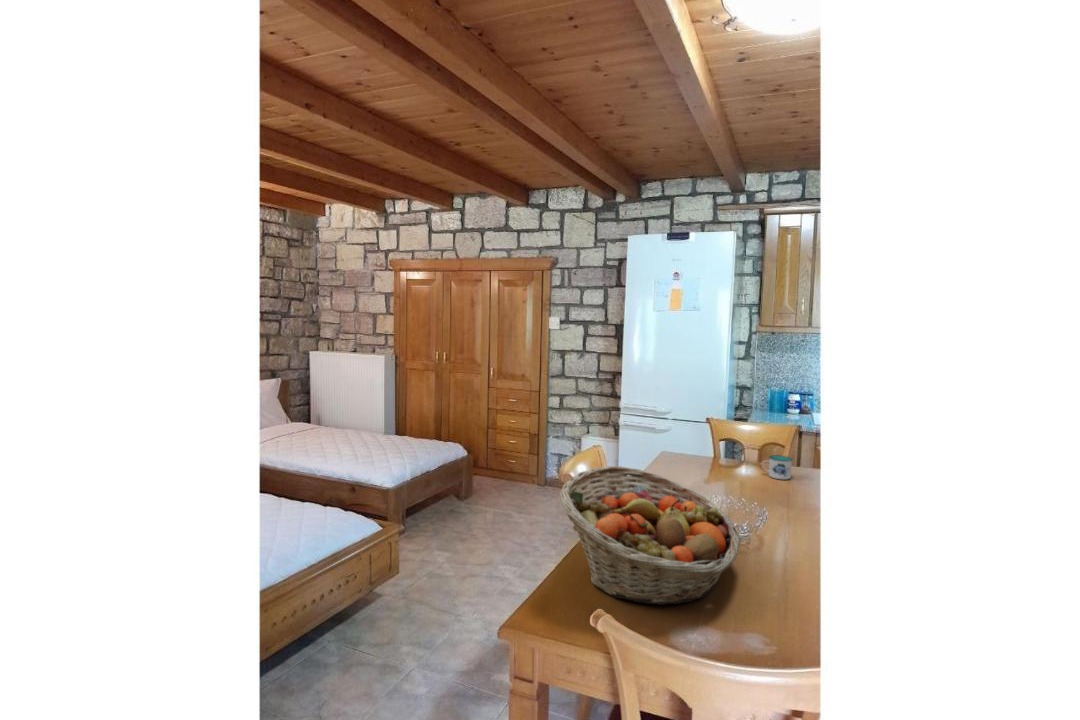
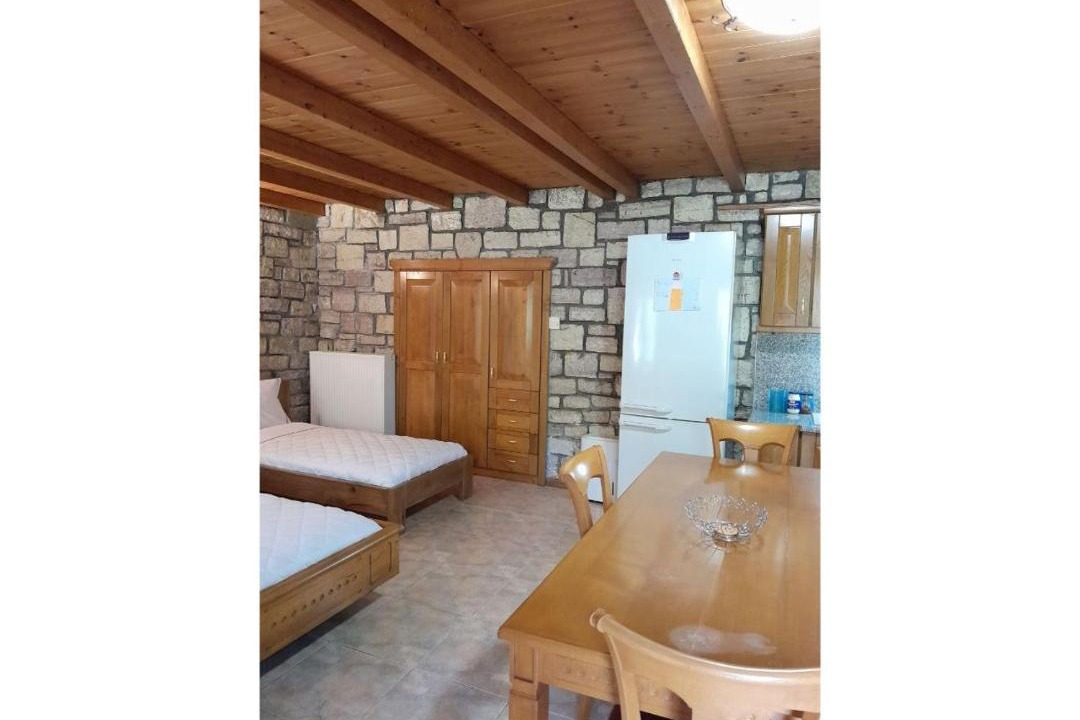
- mug [761,455,794,480]
- fruit basket [559,465,741,606]
